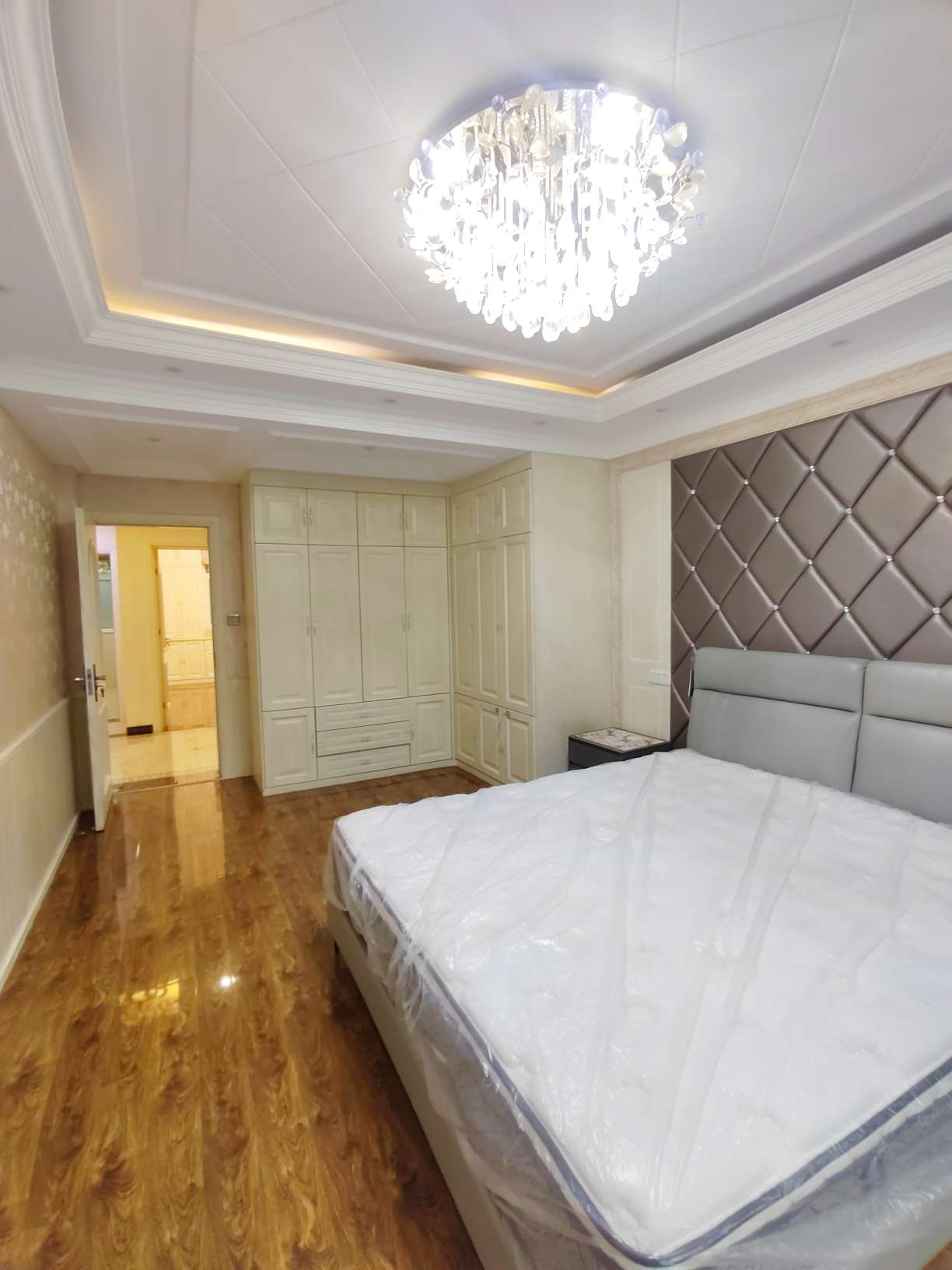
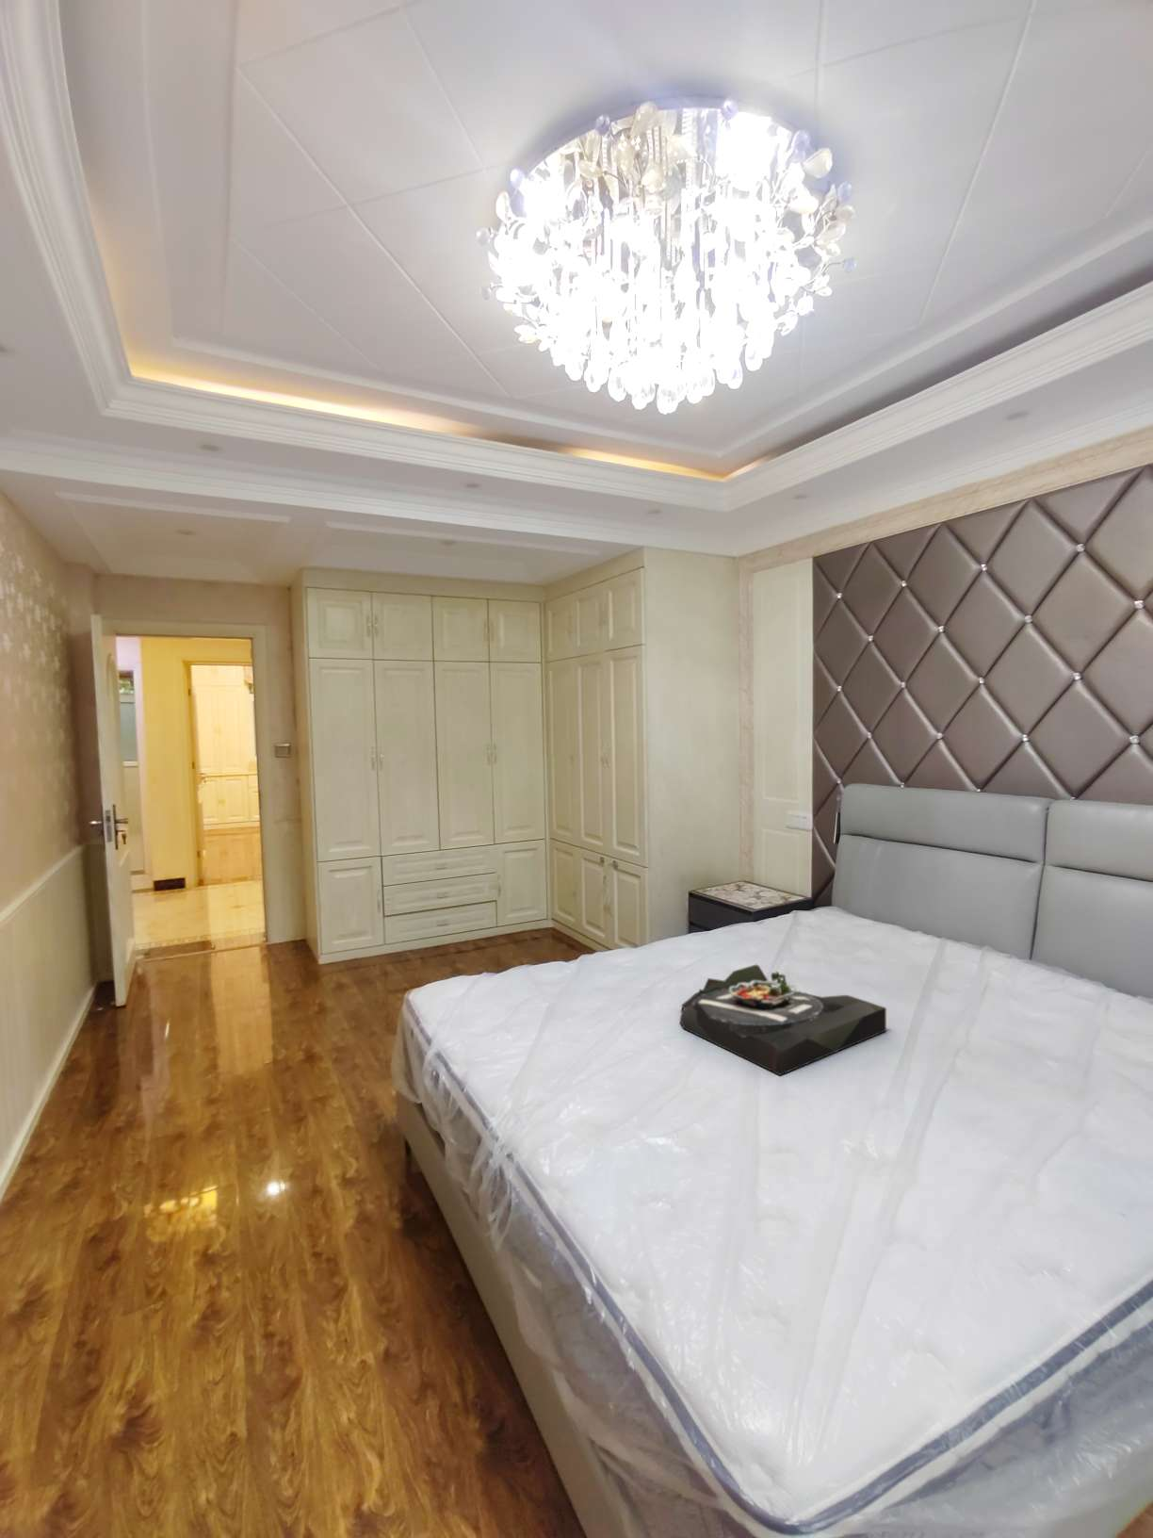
+ serving tray [679,964,888,1077]
